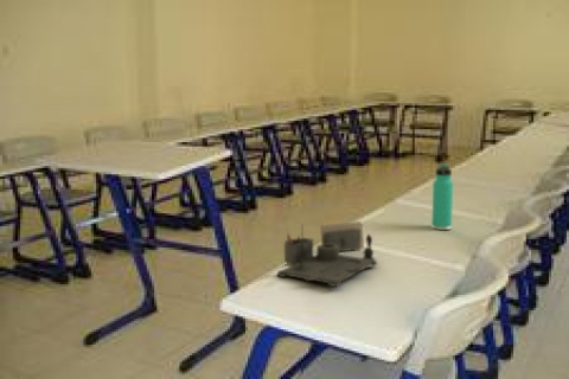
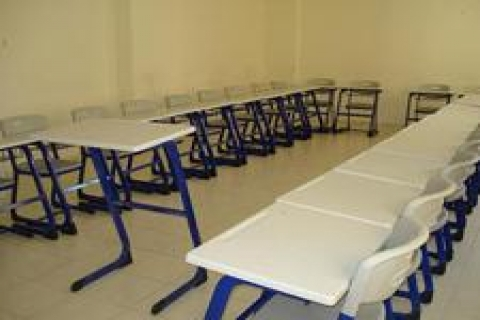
- desk organizer [276,220,378,288]
- thermos bottle [430,162,454,231]
